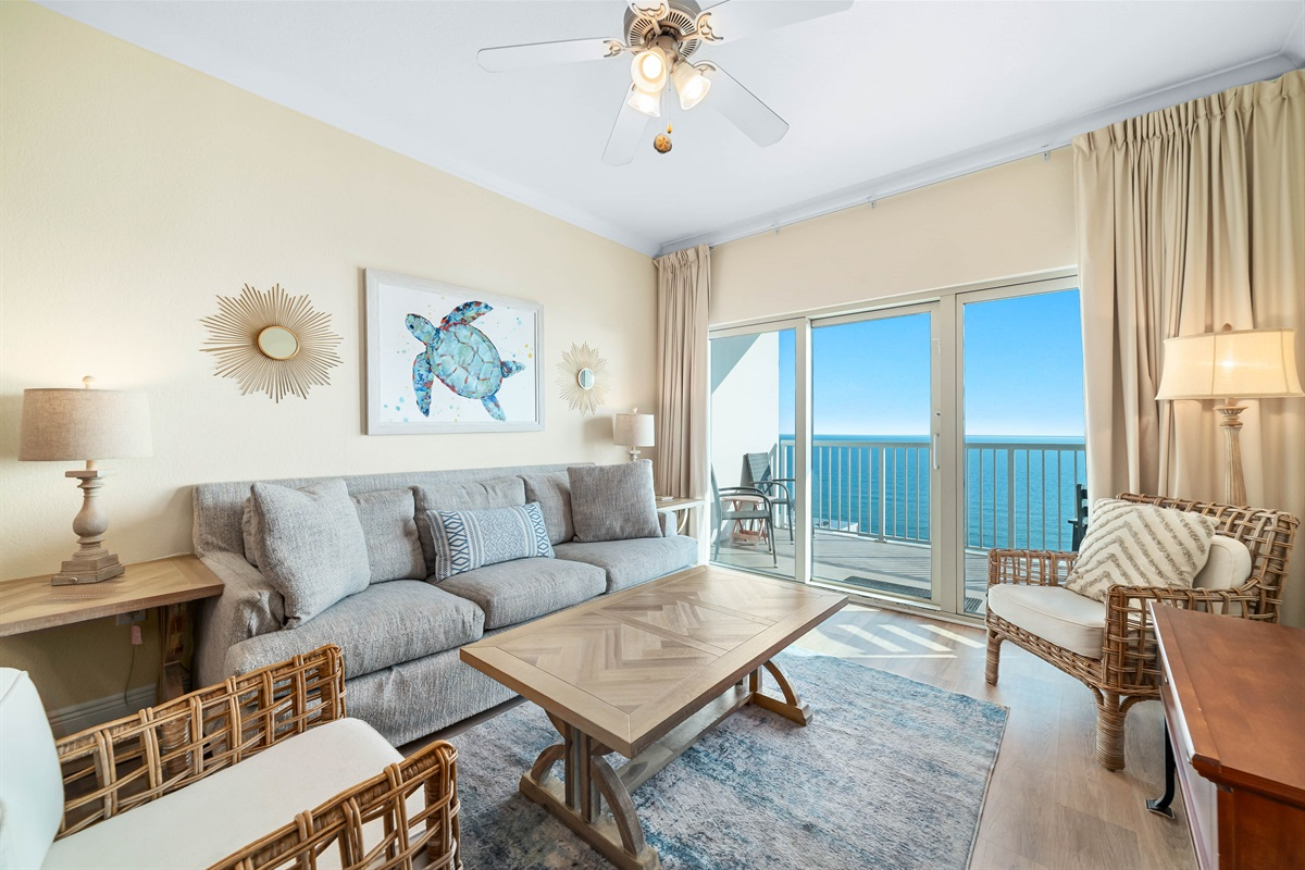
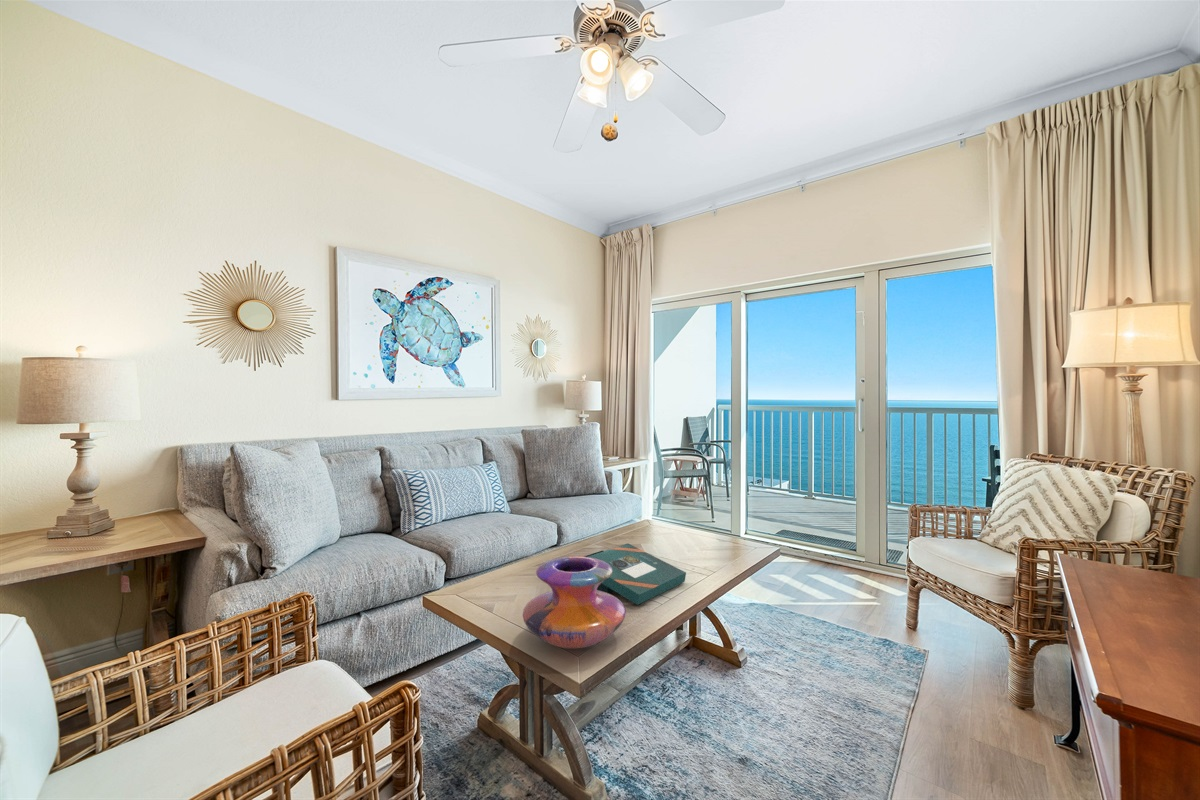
+ board game [583,543,687,606]
+ decorative vase [522,555,627,650]
